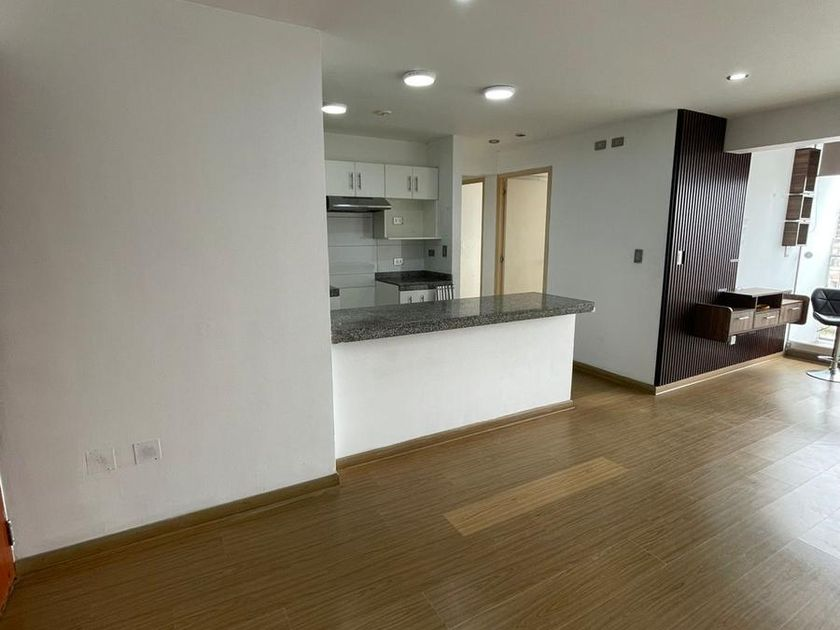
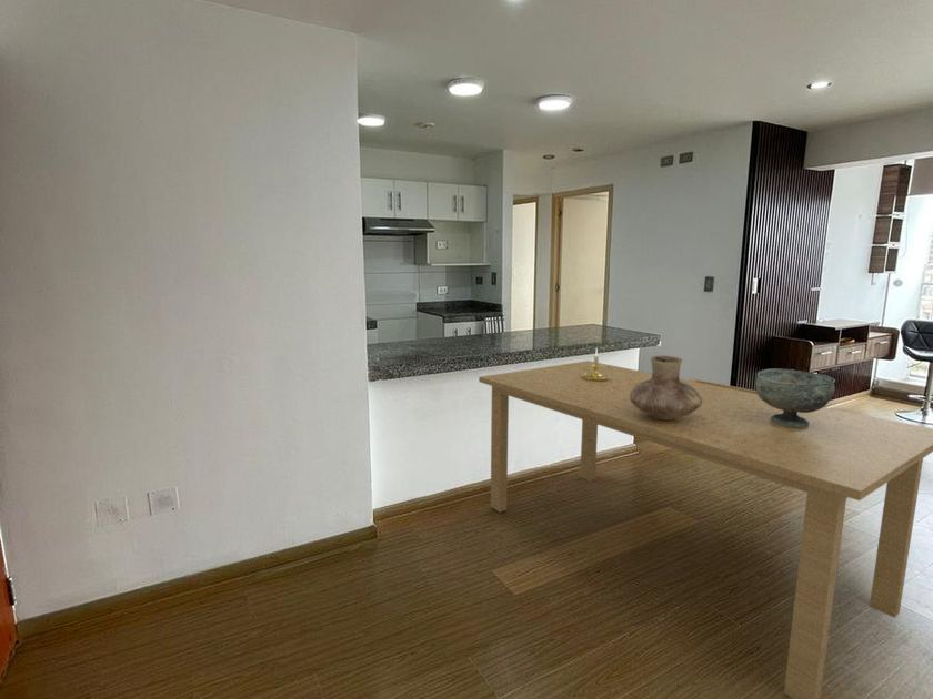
+ candle holder [580,347,611,381]
+ vase [630,355,702,421]
+ dining table [478,359,933,699]
+ decorative bowl [754,367,836,427]
